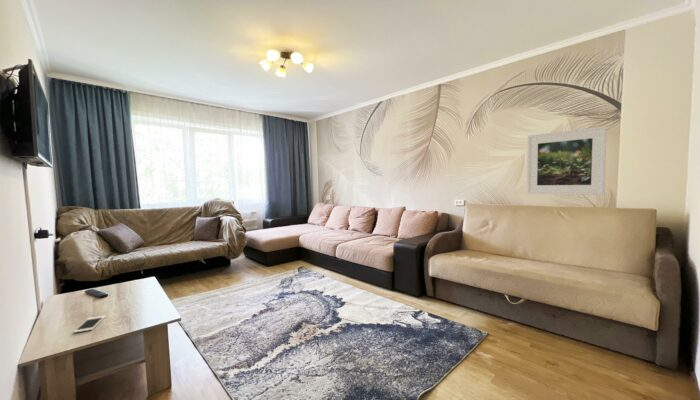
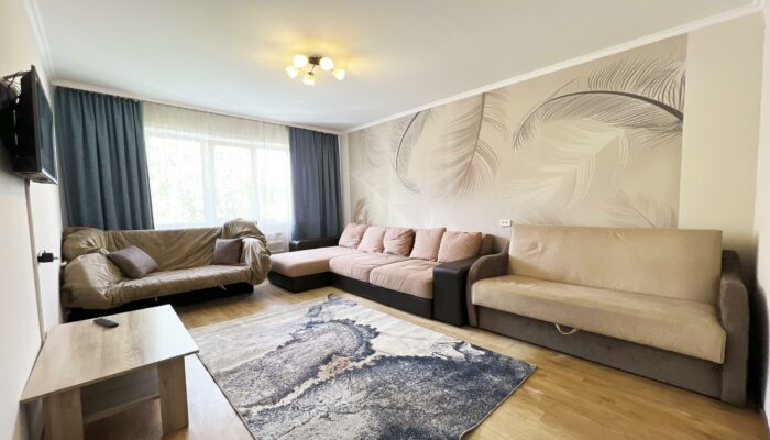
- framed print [526,125,608,196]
- cell phone [73,315,107,334]
